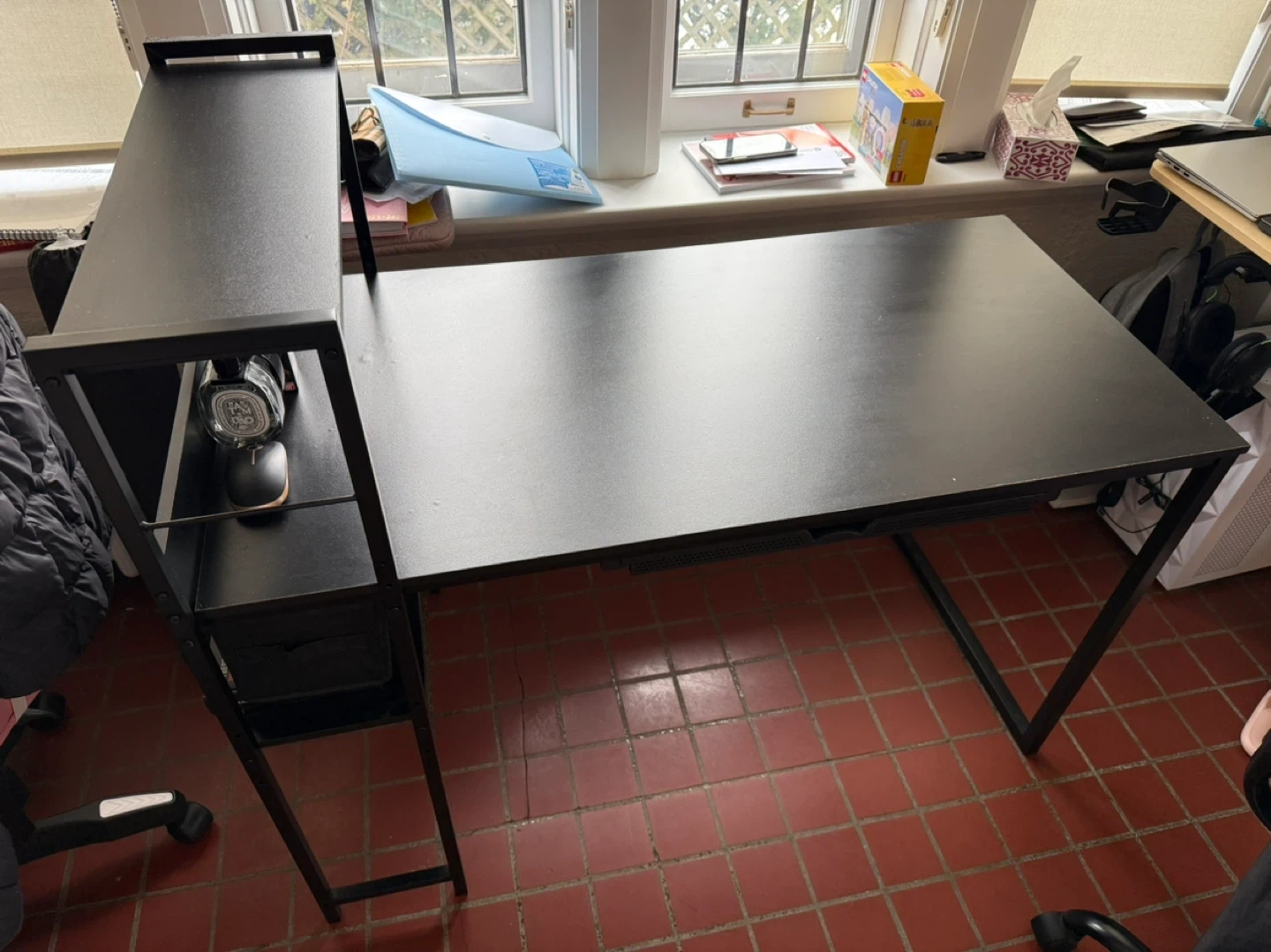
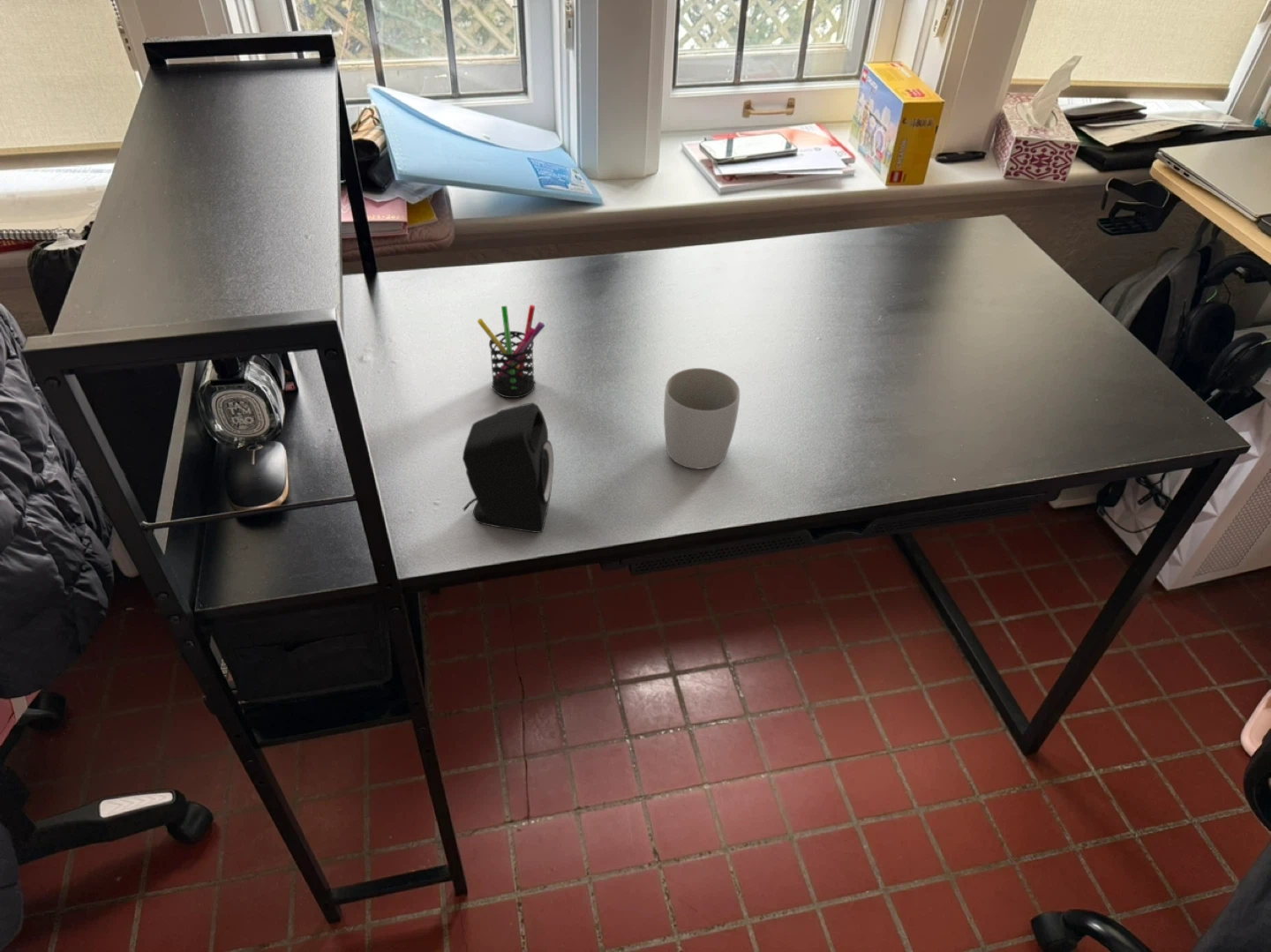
+ pen holder [477,304,545,399]
+ mug [663,367,741,469]
+ speaker [462,402,554,534]
